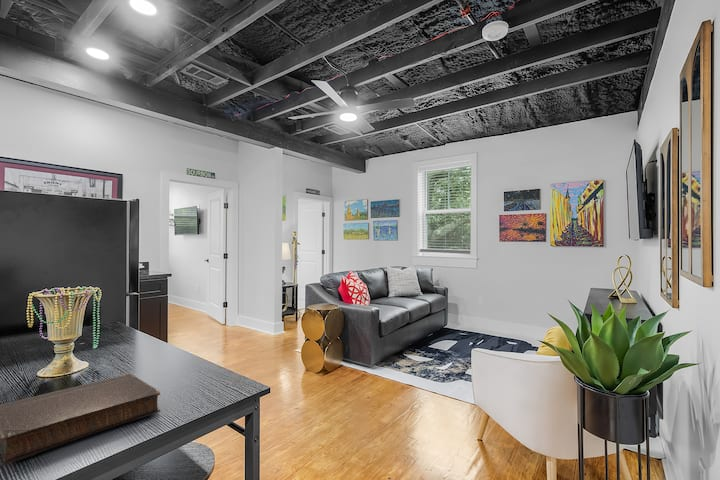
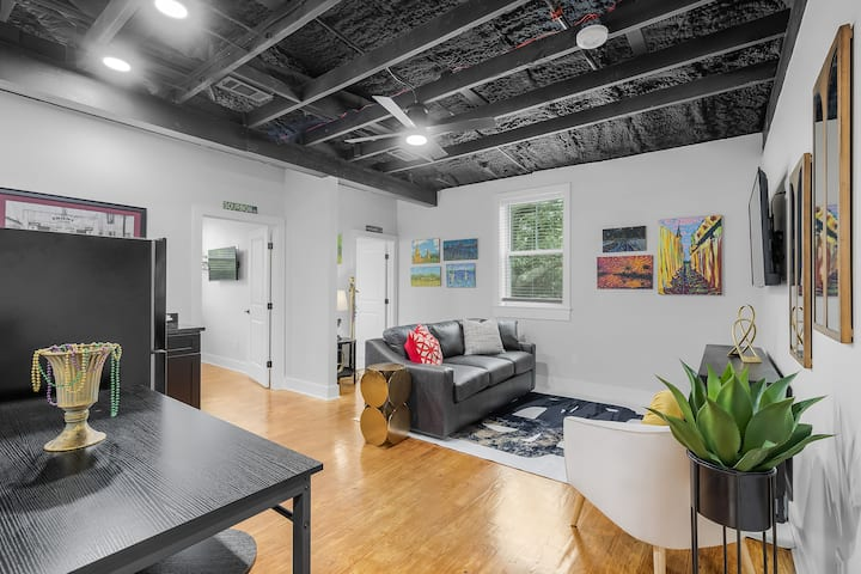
- book [0,373,161,467]
